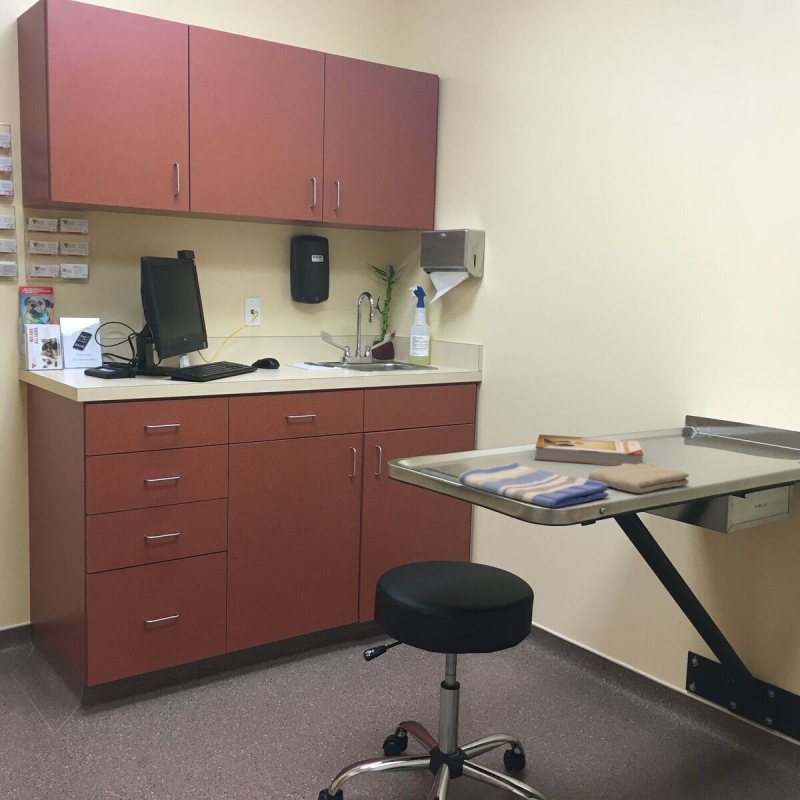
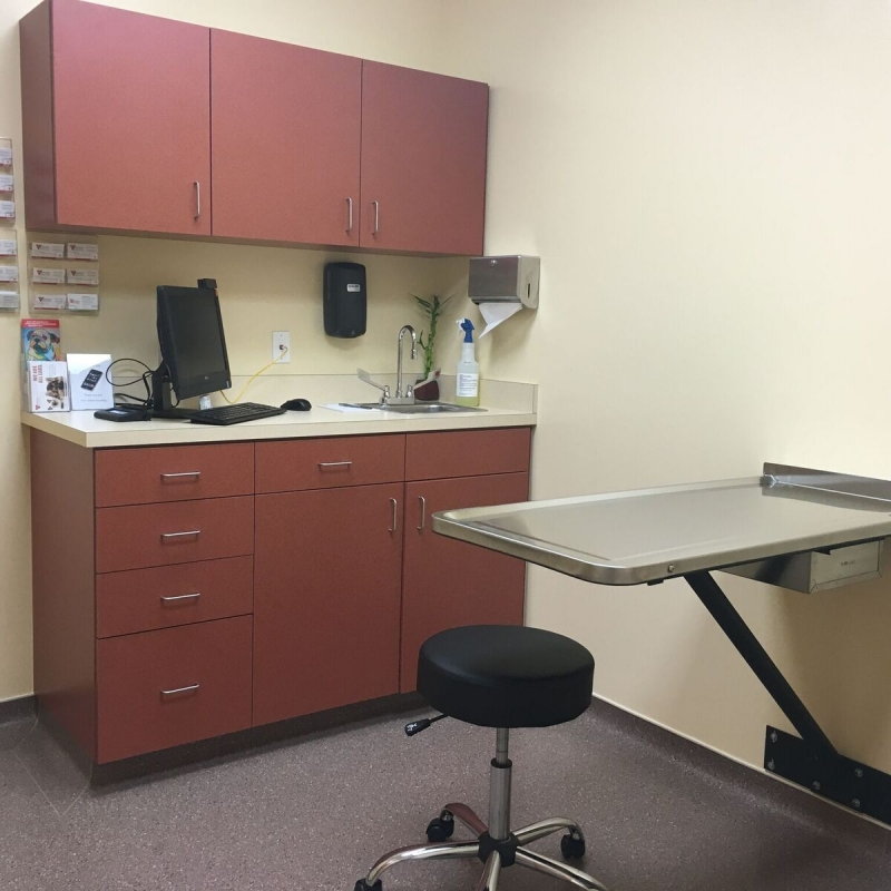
- dish towel [457,462,610,508]
- book [534,433,644,467]
- washcloth [587,463,690,494]
